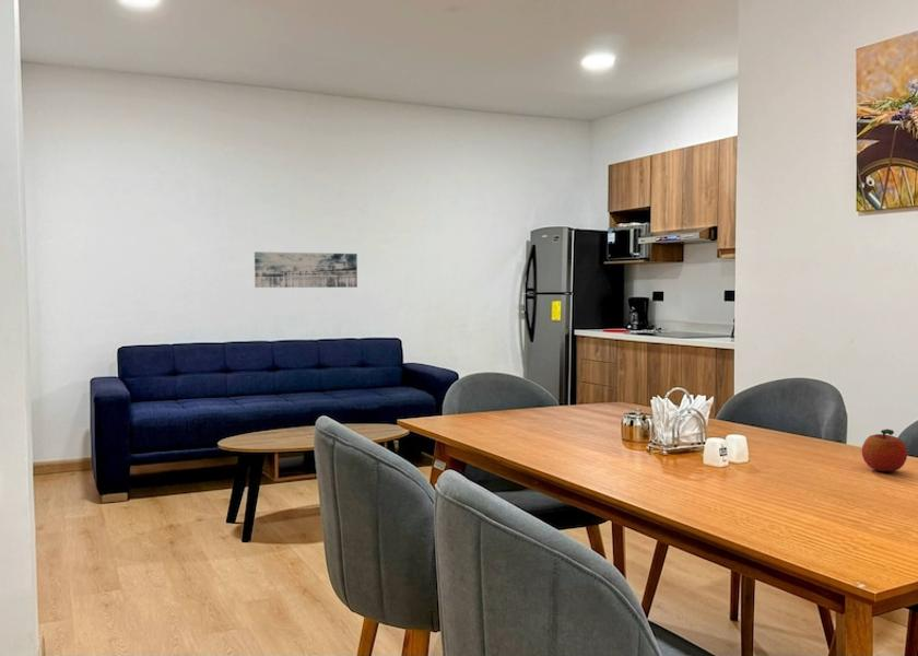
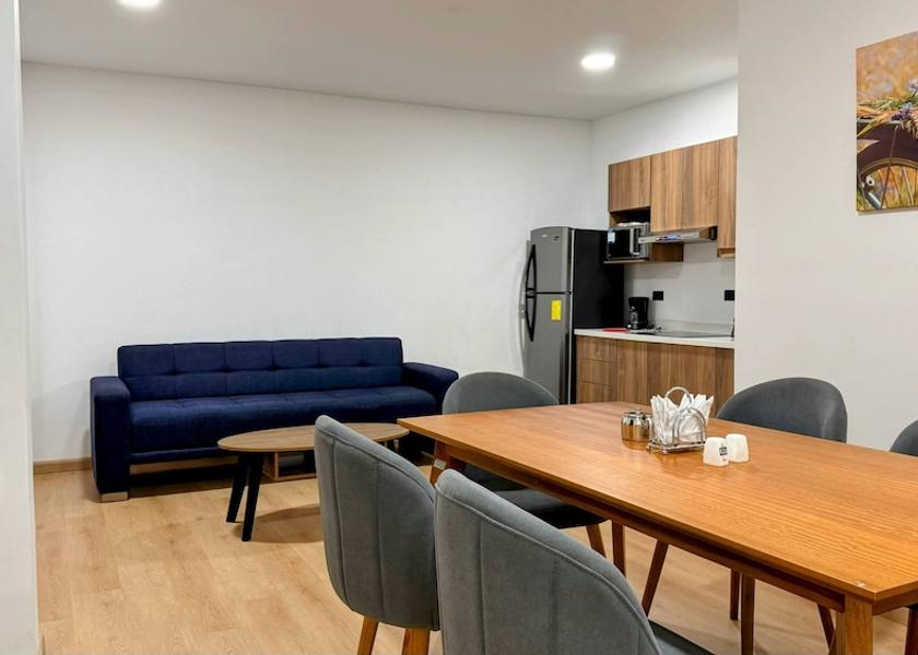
- fruit [861,429,908,472]
- wall art [254,250,358,289]
